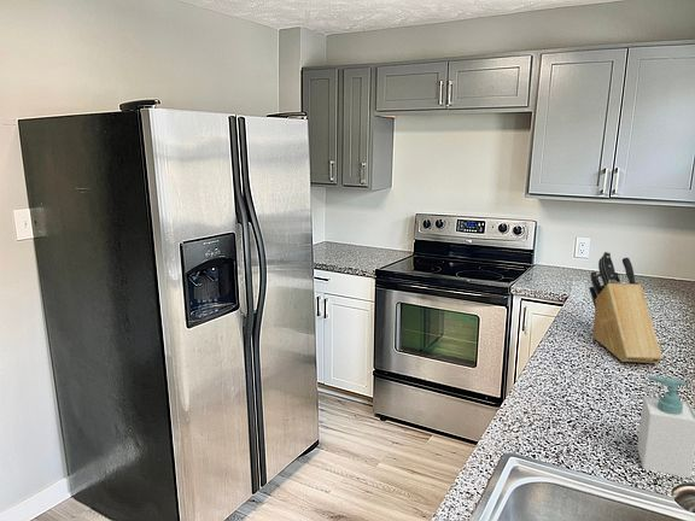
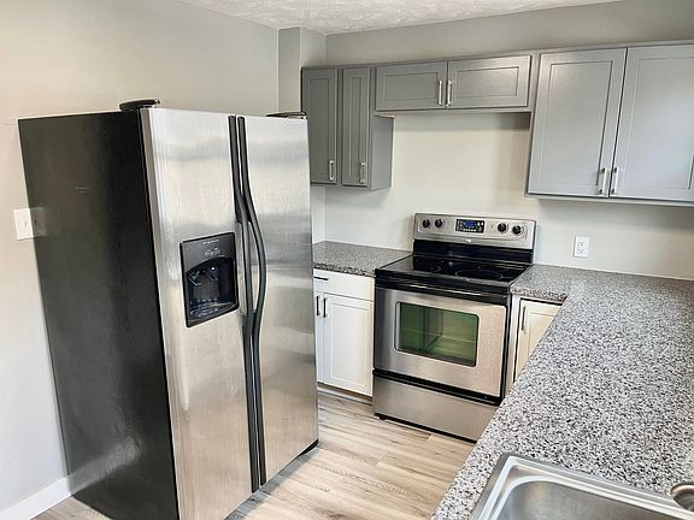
- knife block [589,251,664,364]
- soap bottle [636,375,695,479]
